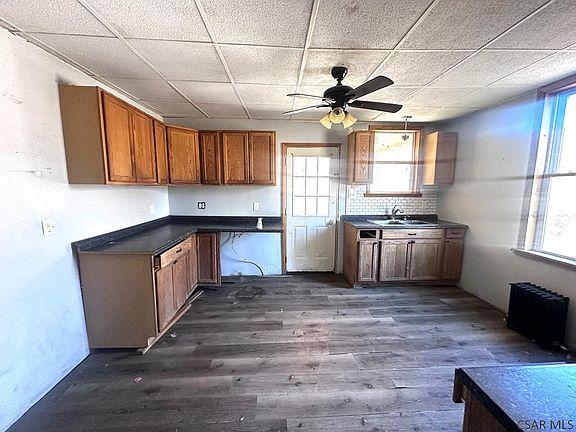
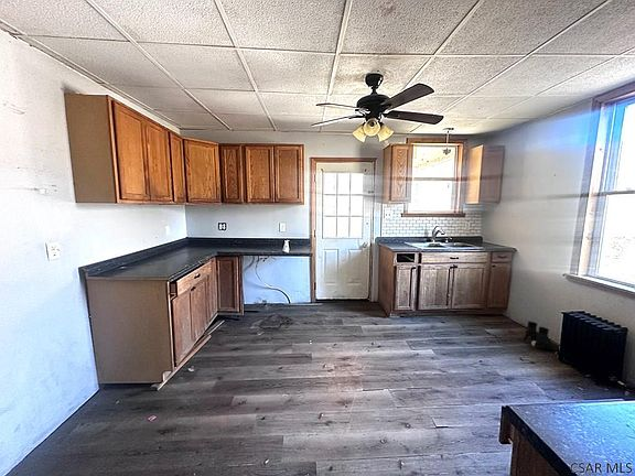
+ boots [523,321,560,351]
